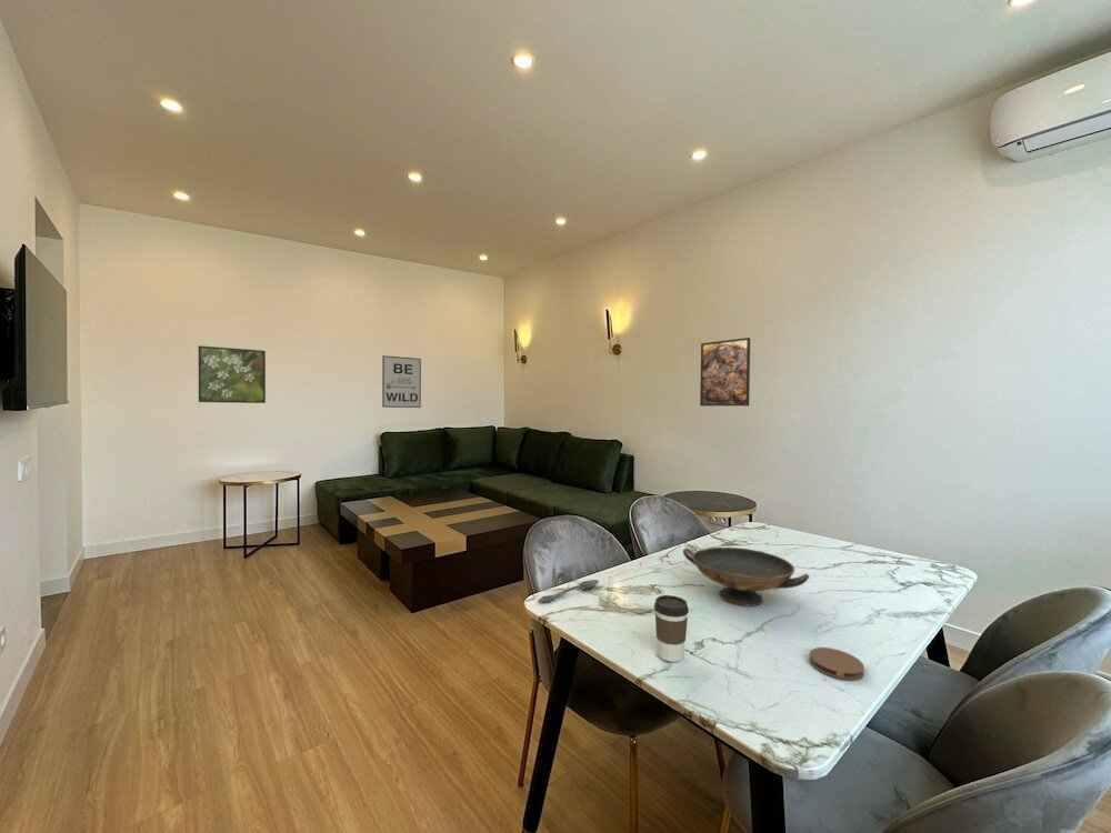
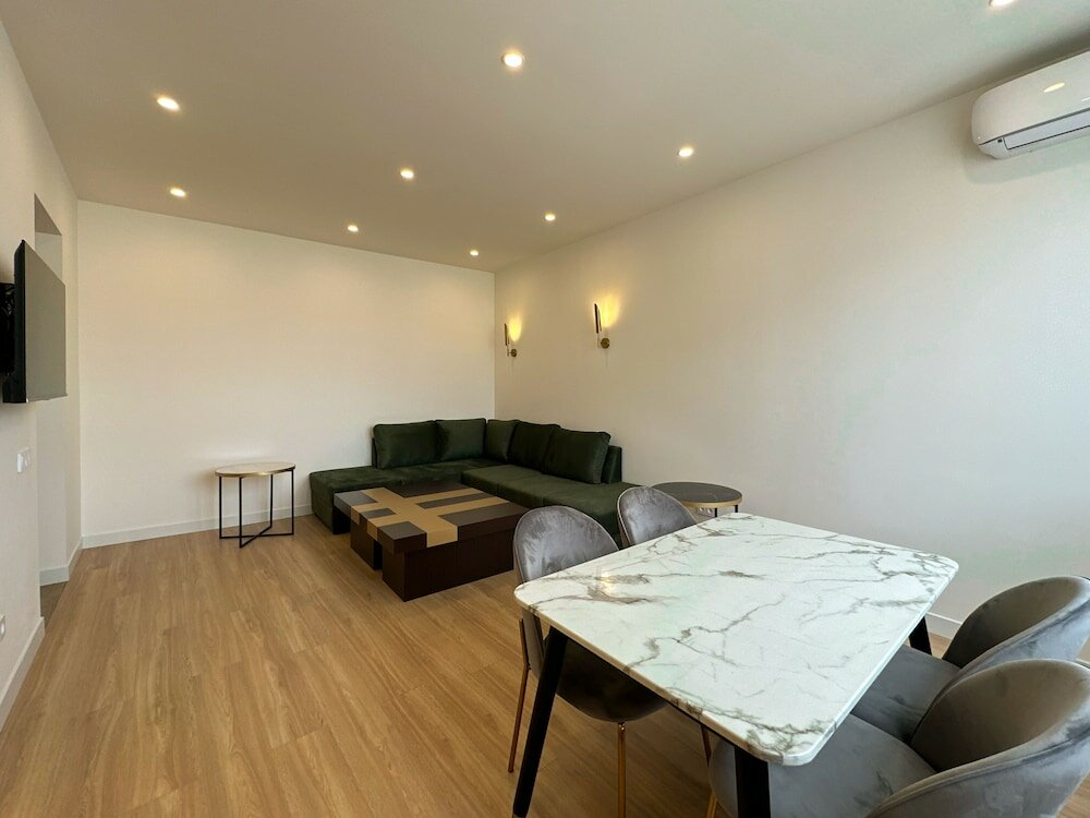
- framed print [198,344,267,404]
- coffee cup [653,594,690,663]
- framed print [699,337,751,407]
- decorative bowl [682,546,810,608]
- wall art [381,354,422,409]
- coaster [808,646,865,681]
- spoon [537,579,600,603]
